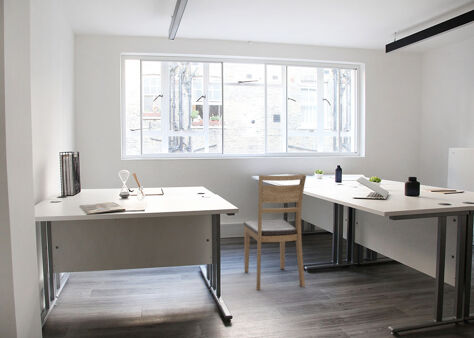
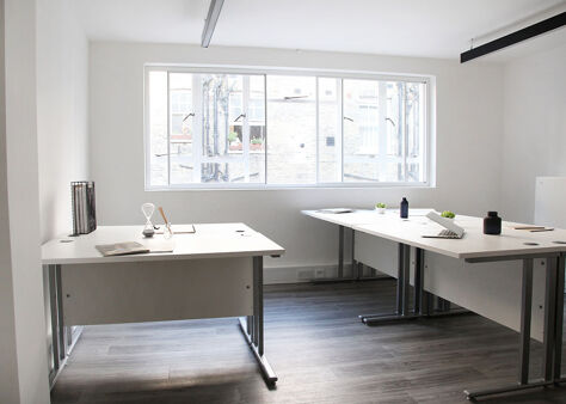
- chair [242,173,307,291]
